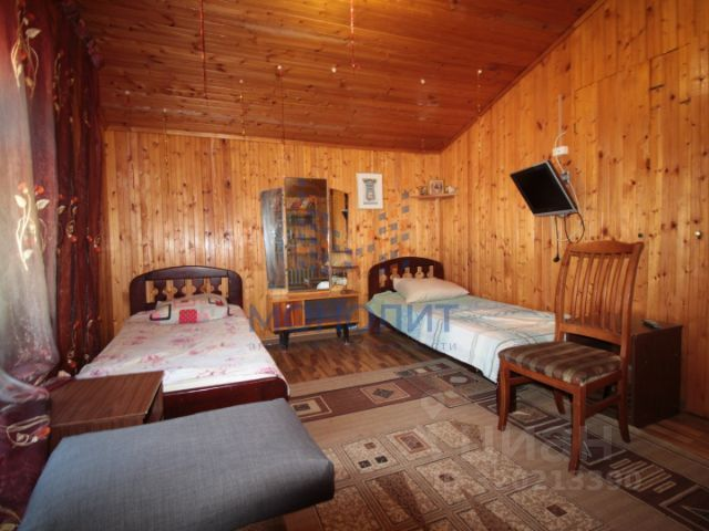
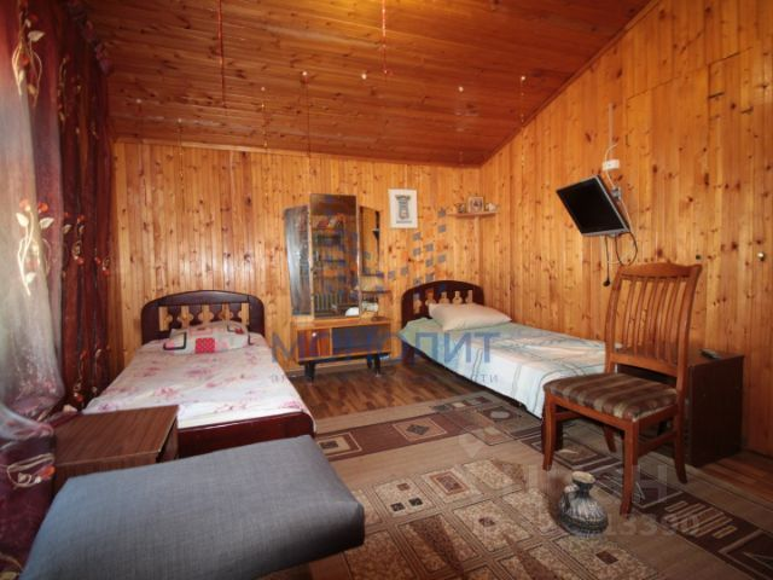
+ ceramic jug [556,470,610,540]
